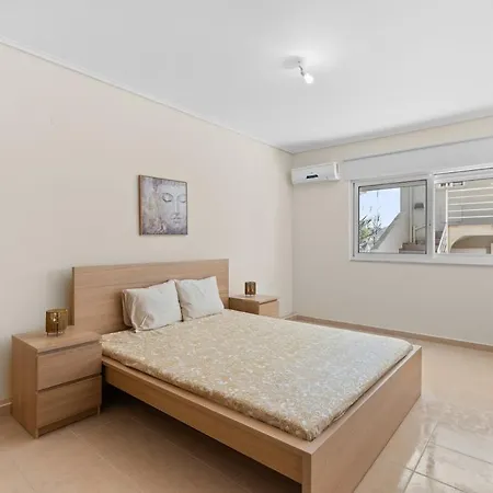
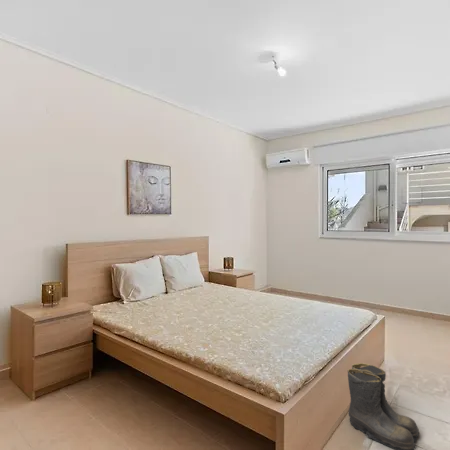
+ boots [347,362,420,450]
